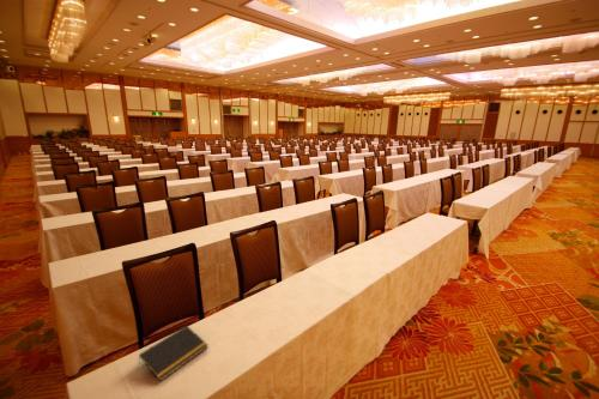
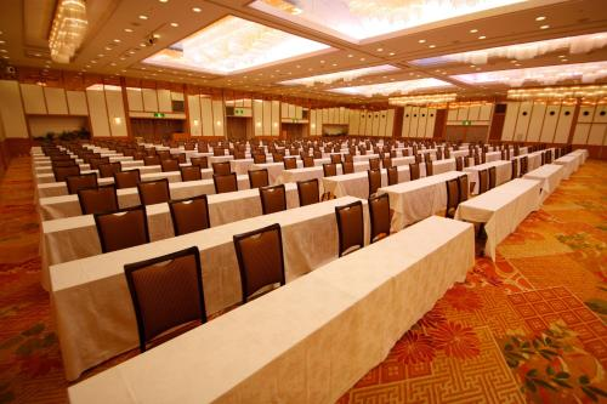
- notepad [138,325,210,382]
